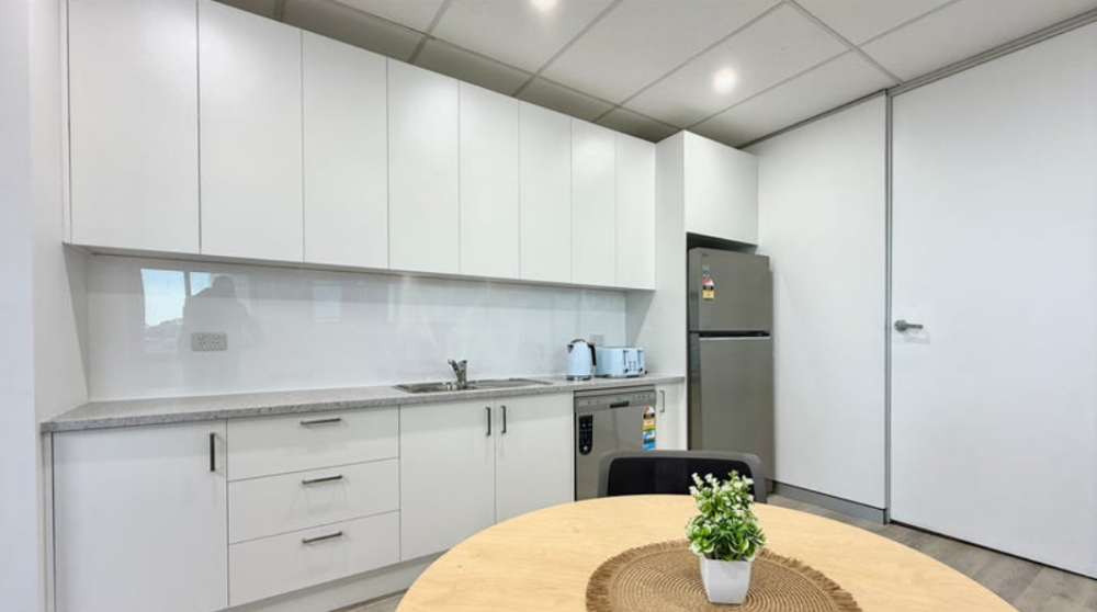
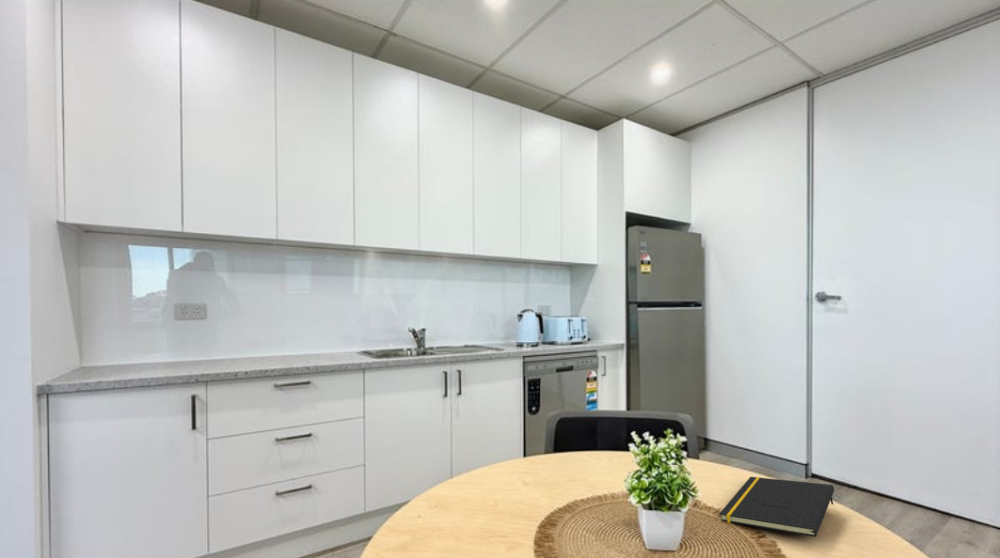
+ notepad [719,476,835,538]
